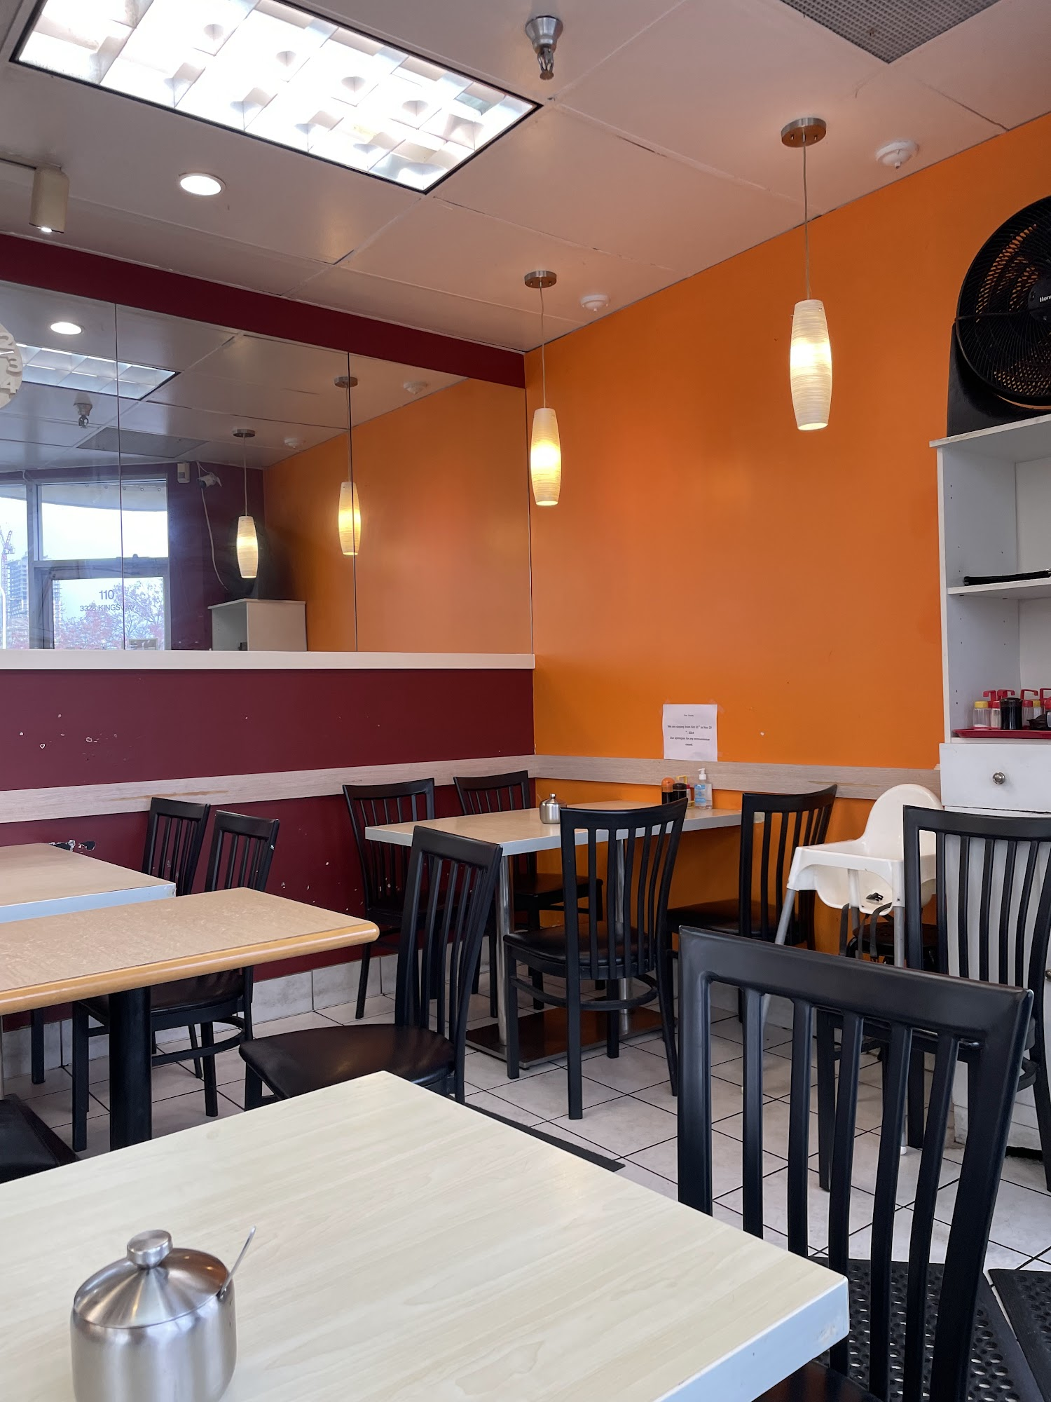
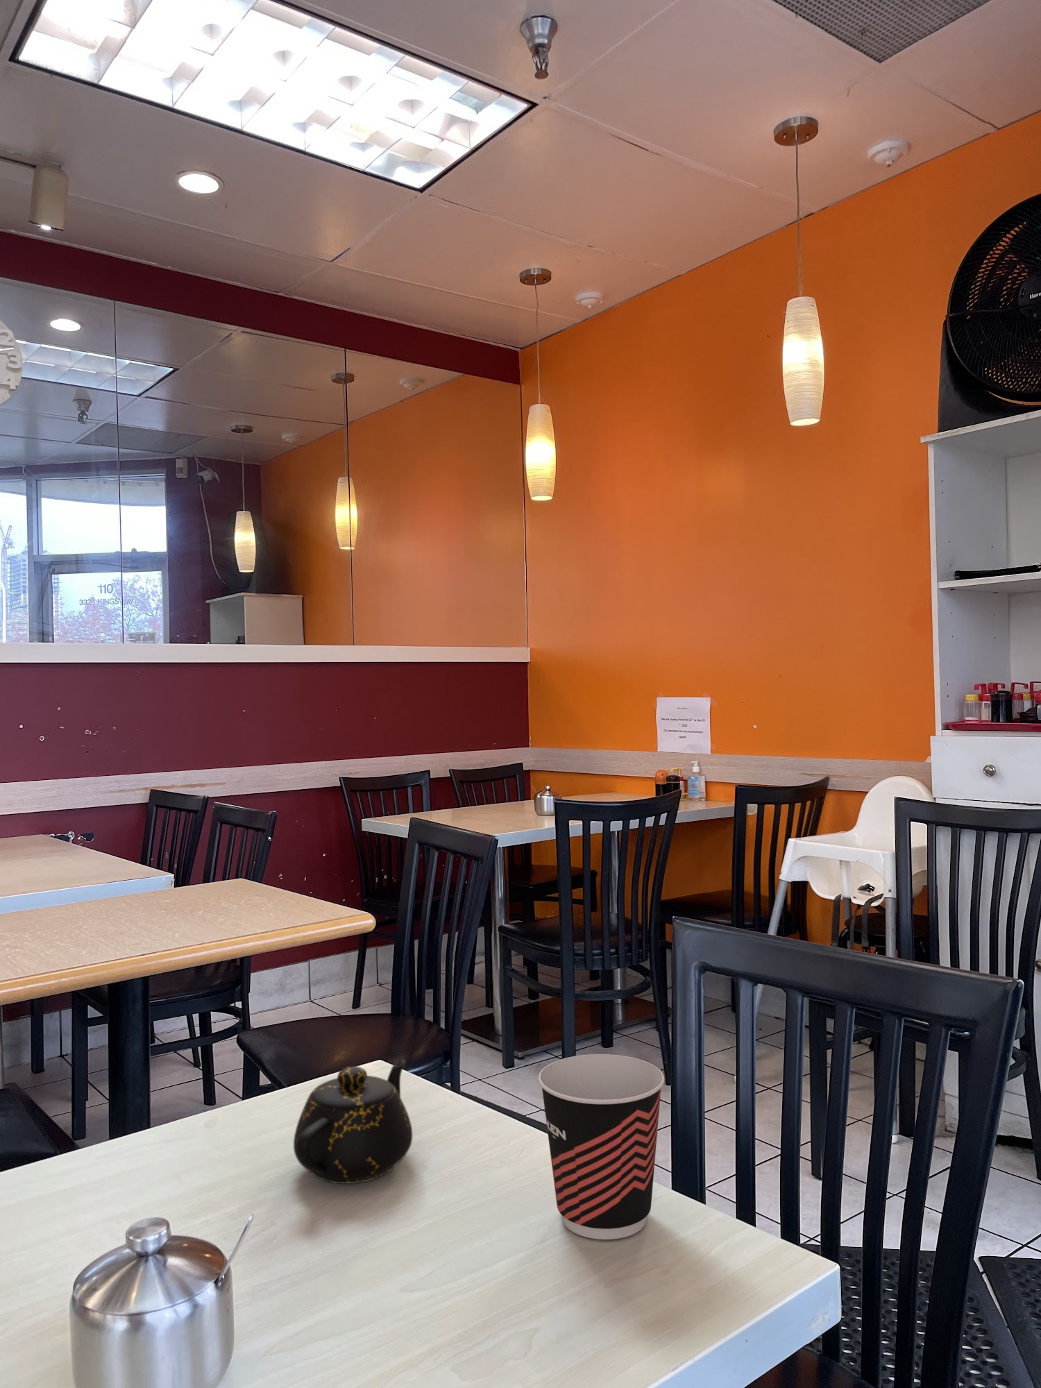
+ teapot [293,1059,413,1185]
+ cup [538,1054,665,1240]
